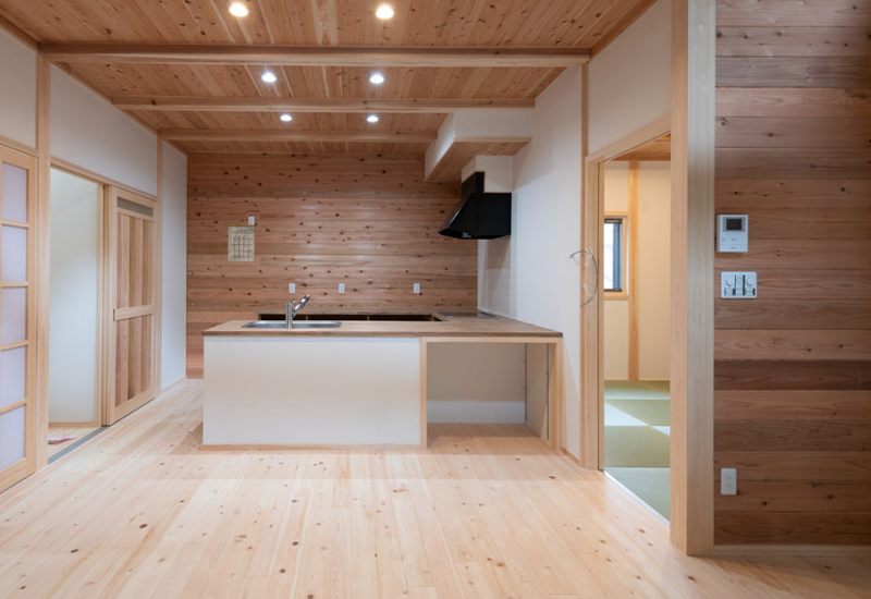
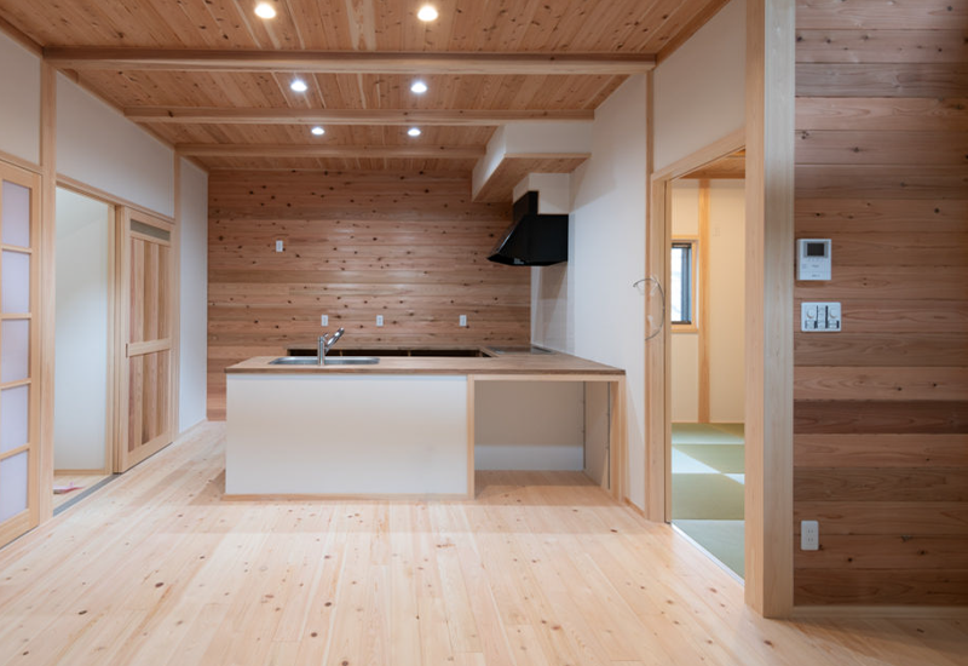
- calendar [226,220,256,262]
